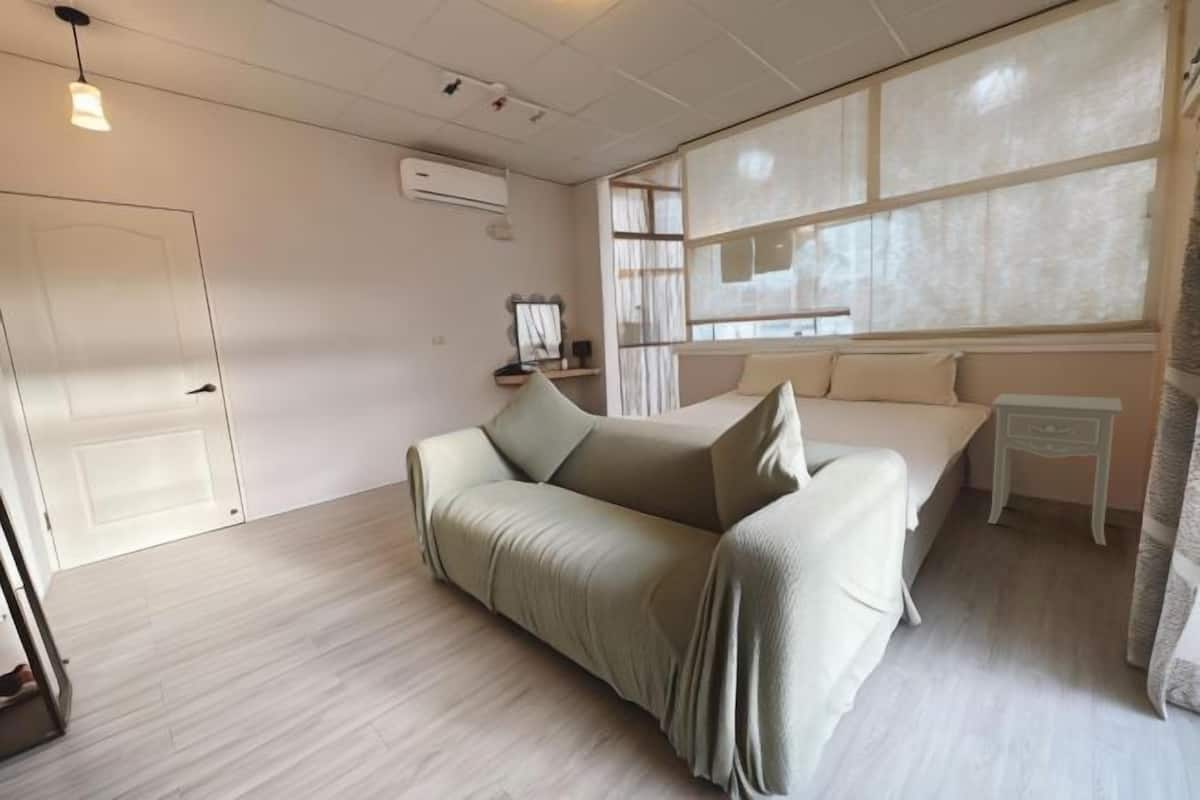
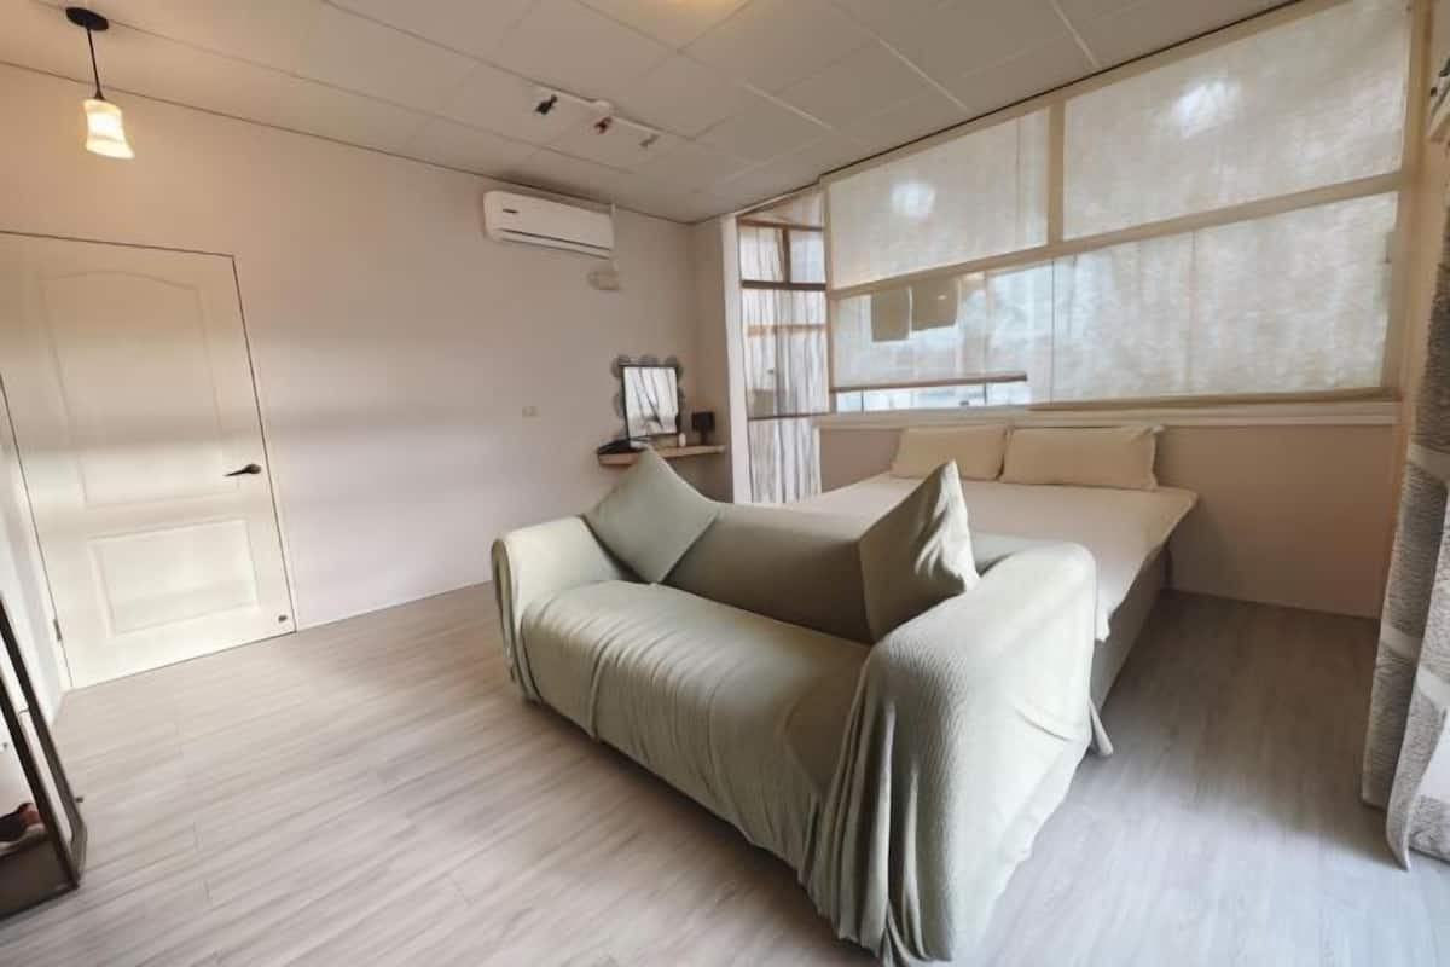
- nightstand [987,393,1123,546]
